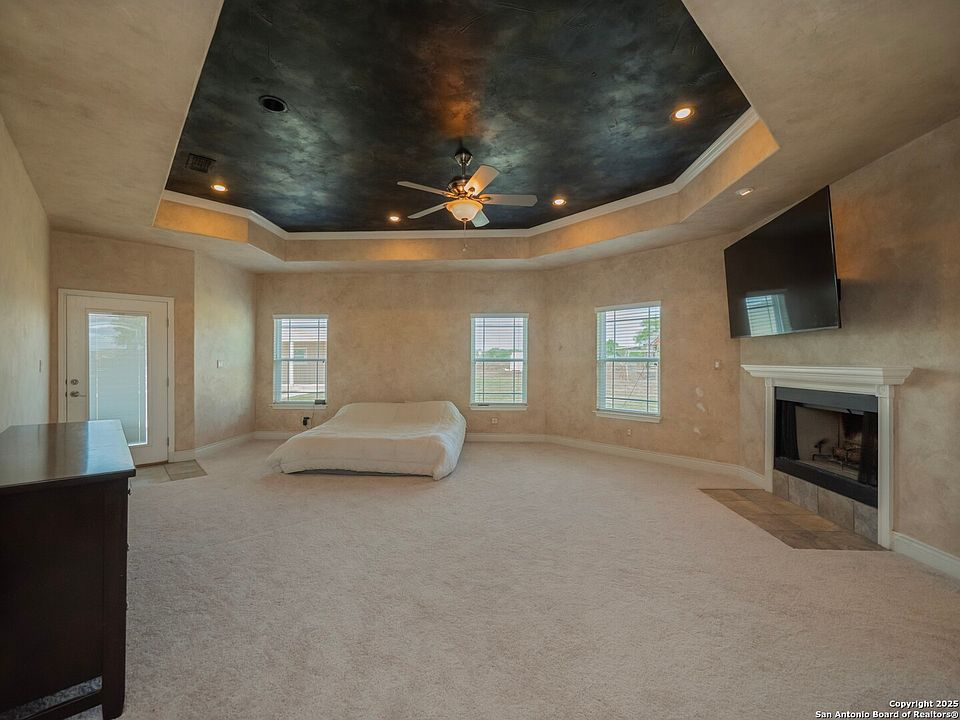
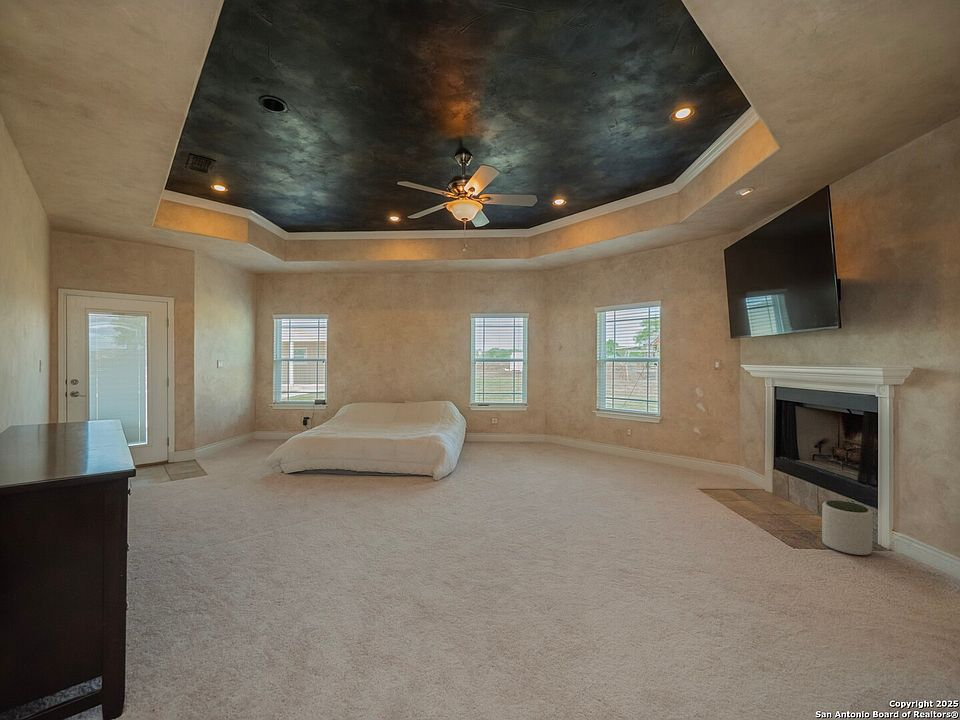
+ plant pot [821,499,873,556]
